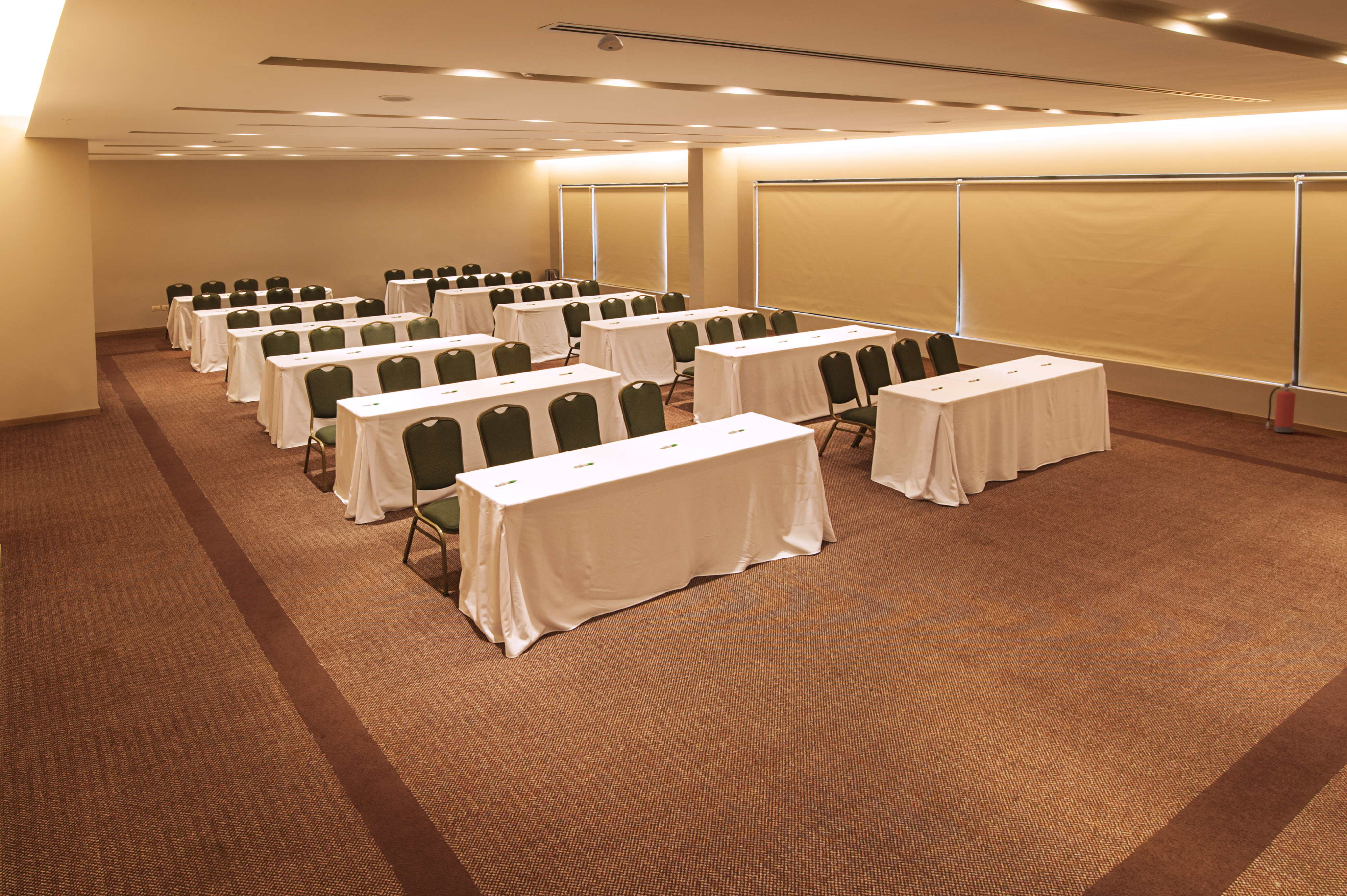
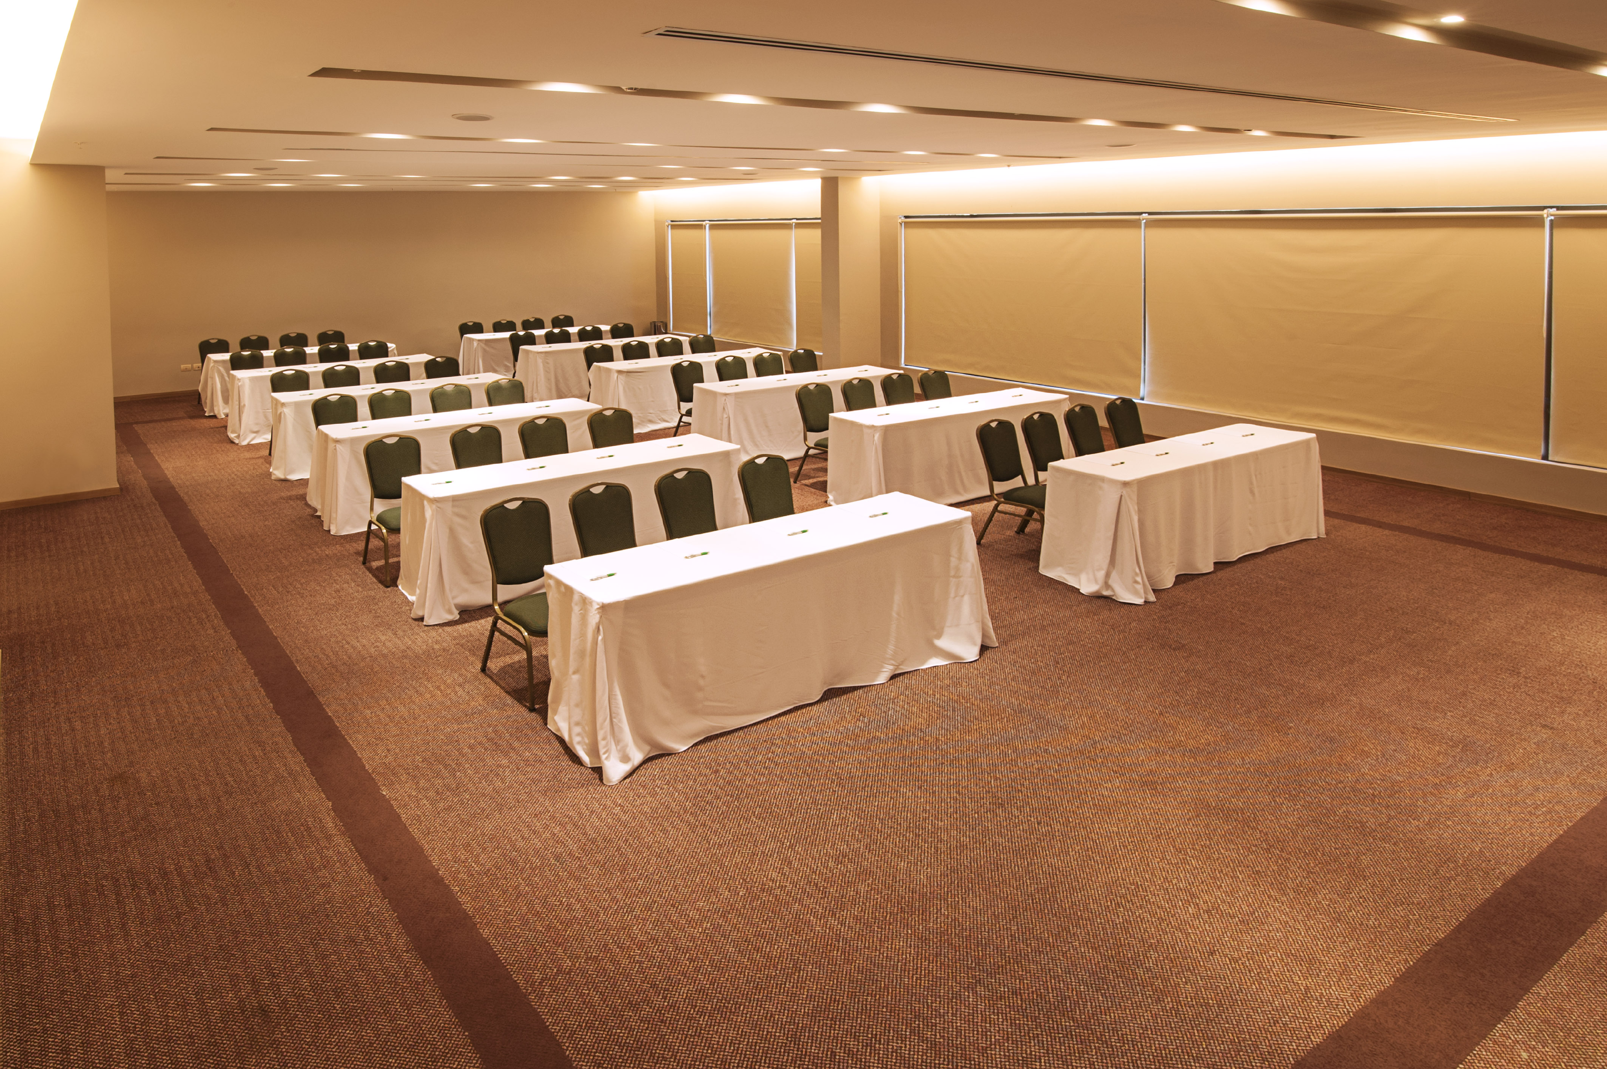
- fire extinguisher [1265,382,1299,433]
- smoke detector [597,34,624,51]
